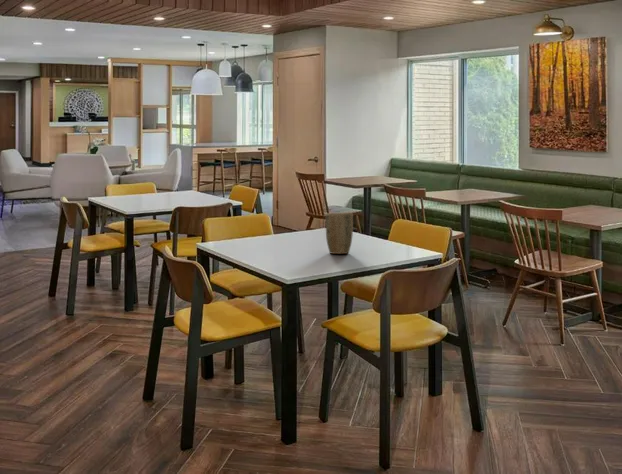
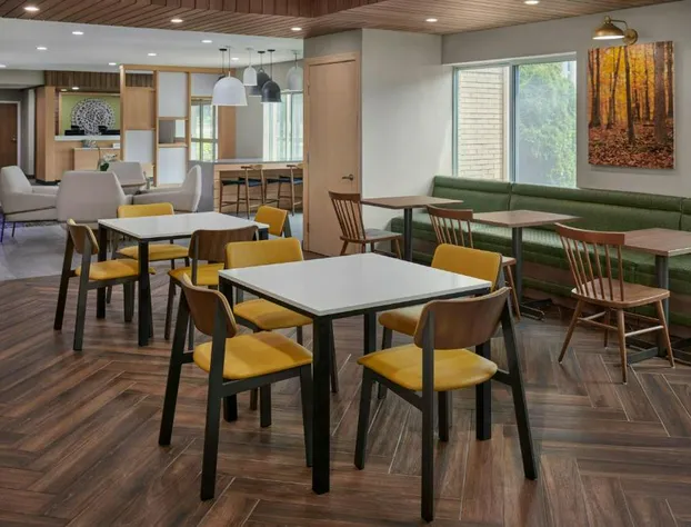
- plant pot [325,212,354,255]
